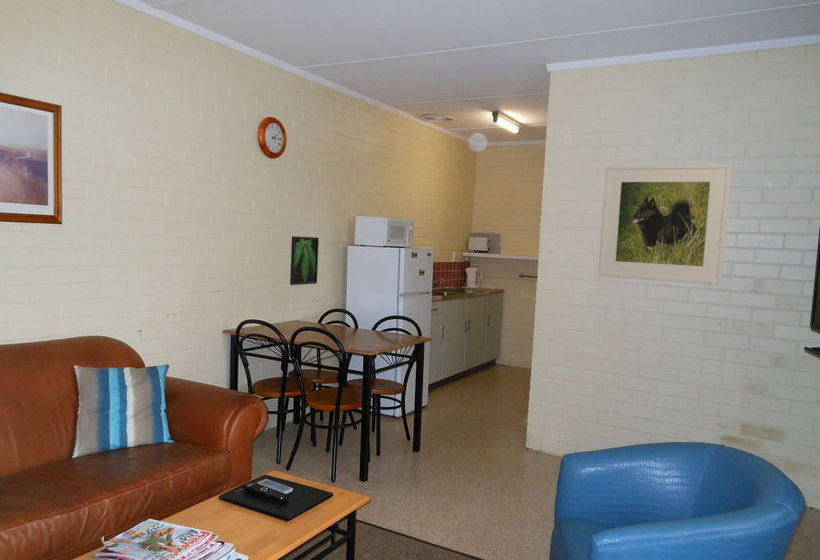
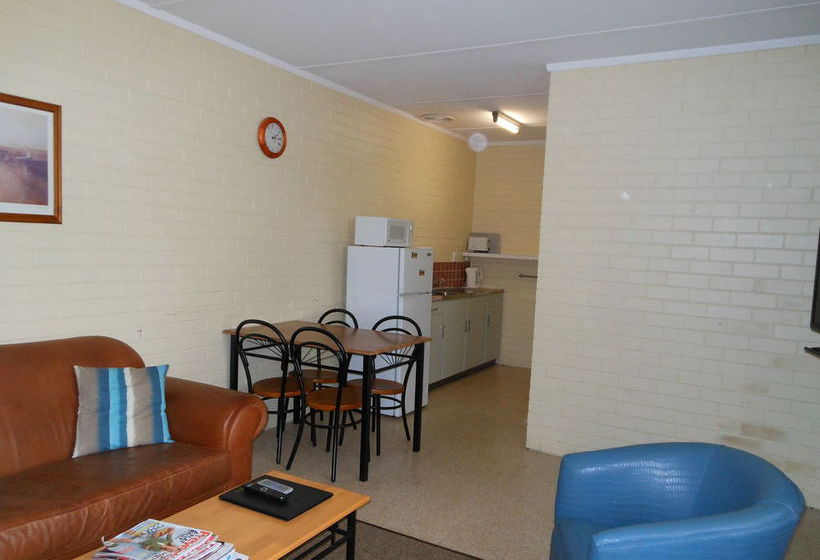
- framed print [289,235,320,286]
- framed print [597,163,732,286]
